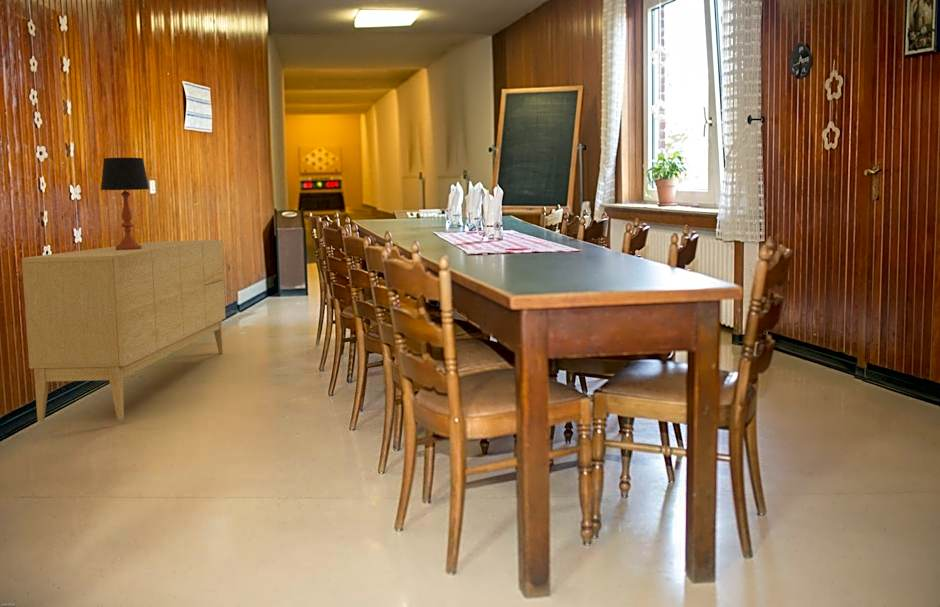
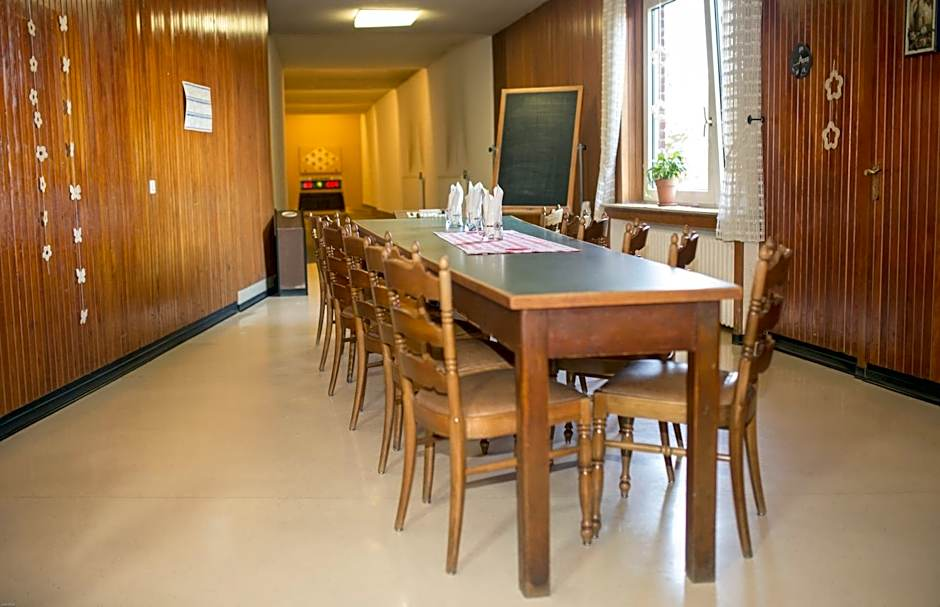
- table lamp [100,157,150,250]
- sideboard [21,239,227,423]
